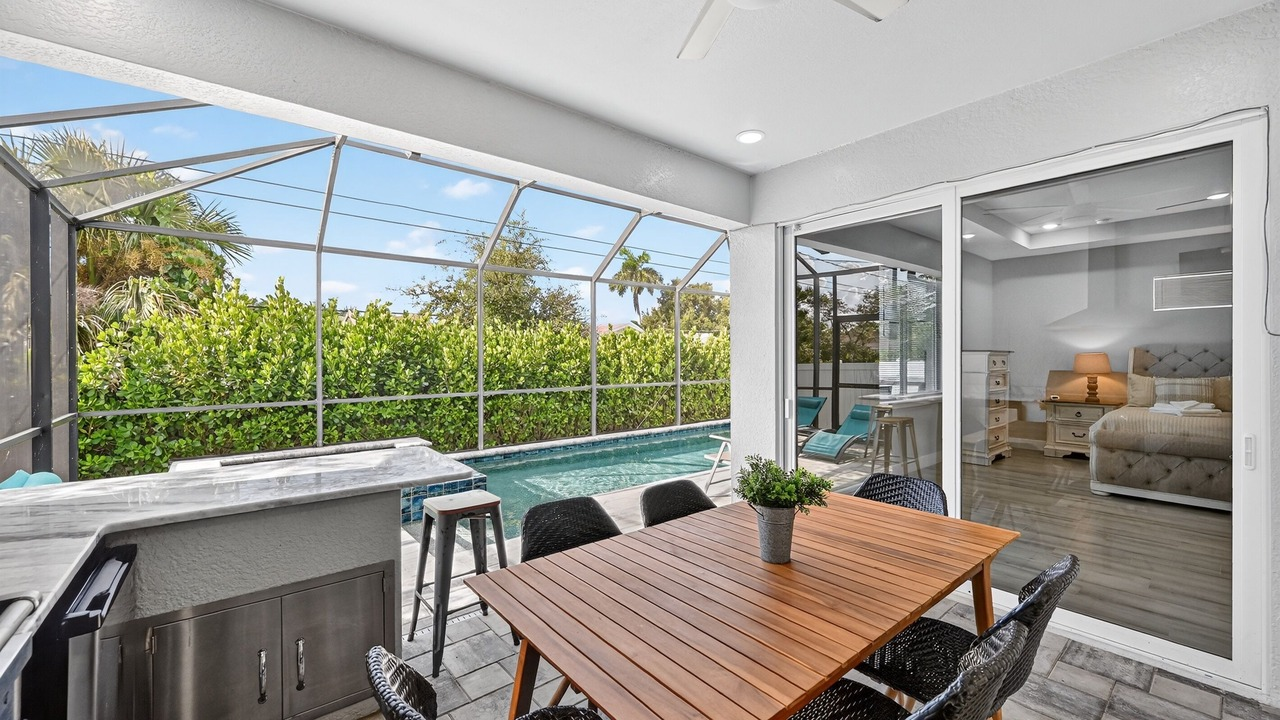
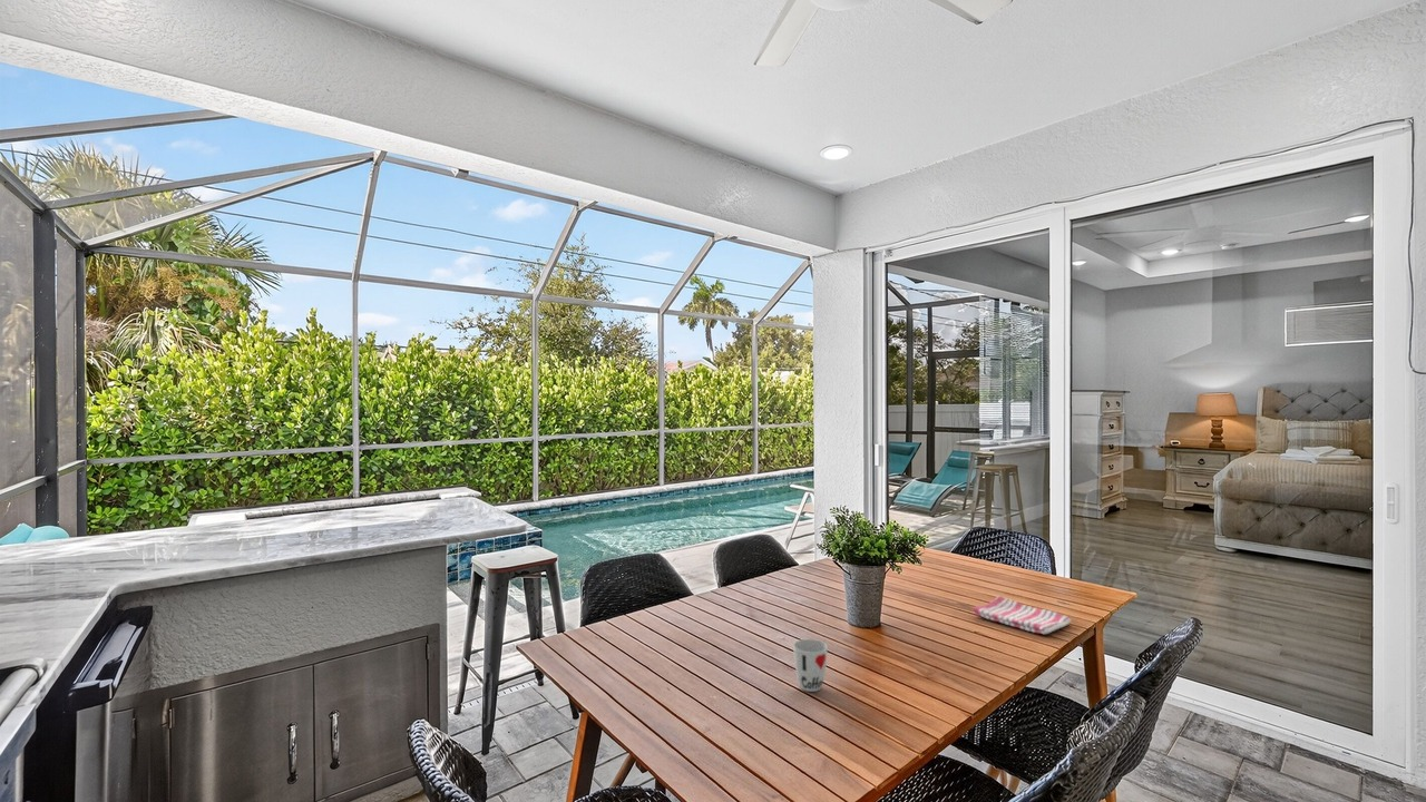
+ cup [792,638,829,693]
+ dish towel [971,595,1072,635]
